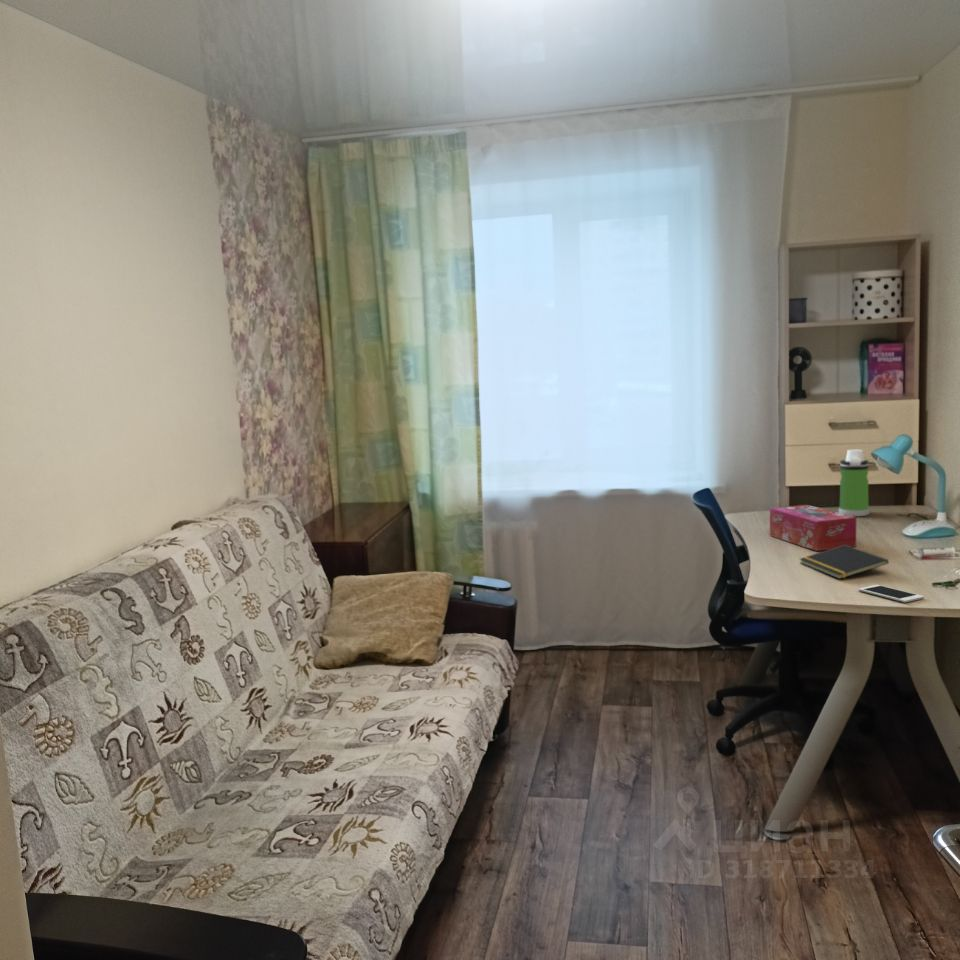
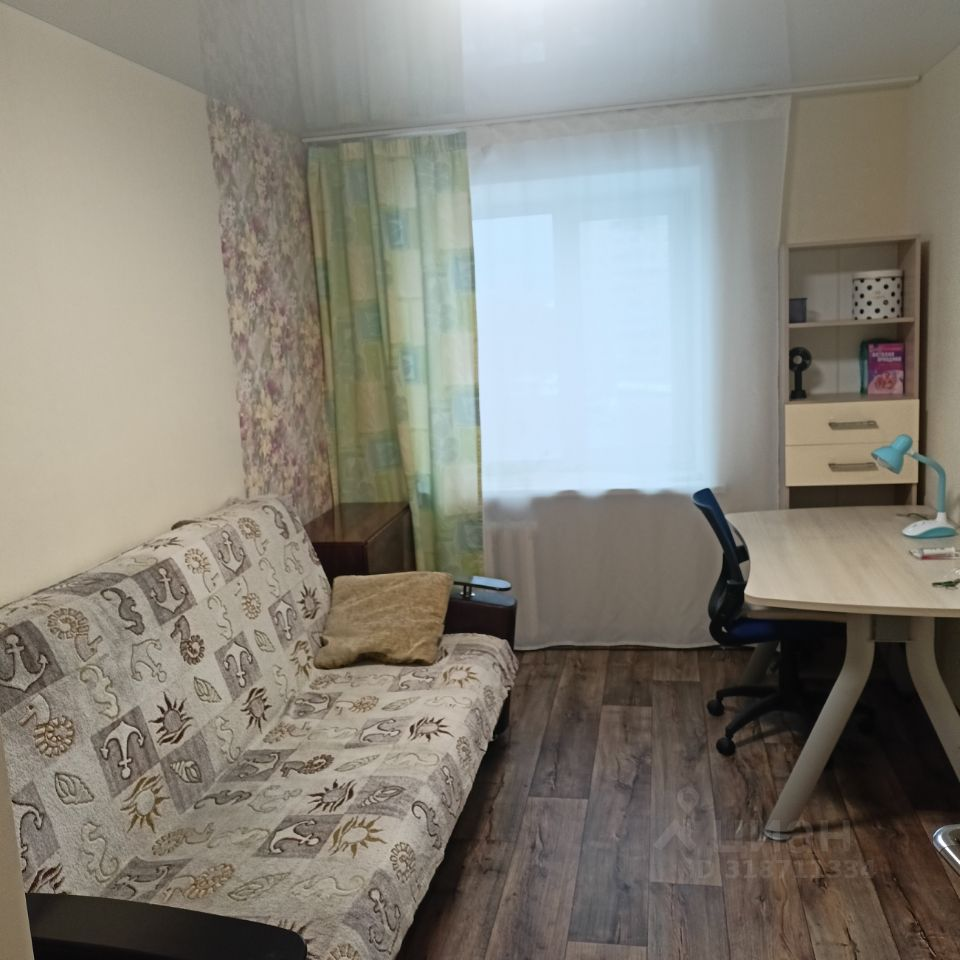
- notepad [799,545,890,580]
- tissue box [769,504,857,552]
- water bottle [837,449,871,517]
- cell phone [858,584,925,603]
